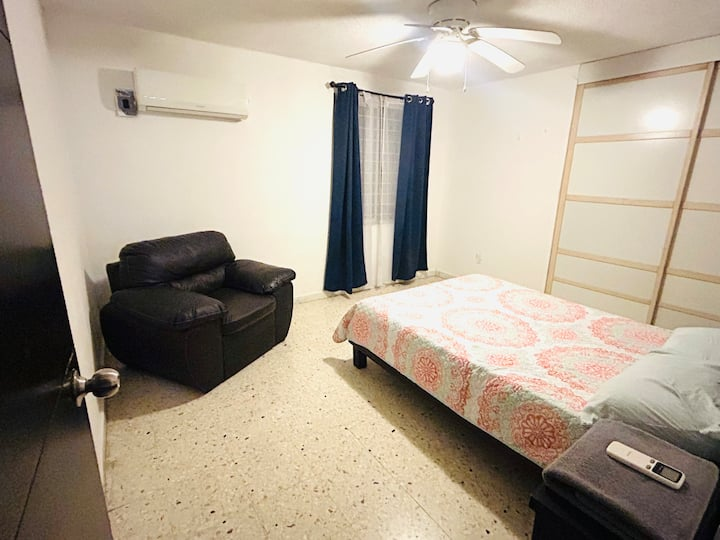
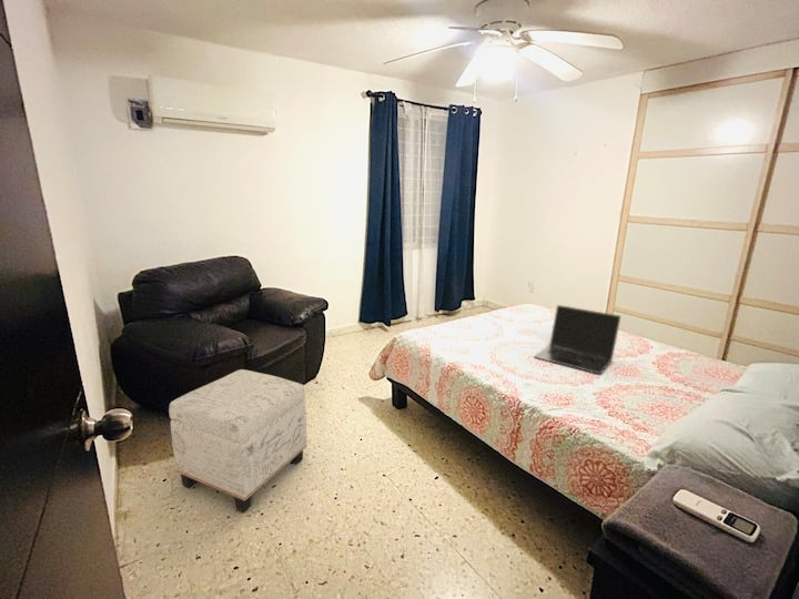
+ laptop [533,304,623,375]
+ ottoman [168,368,309,514]
